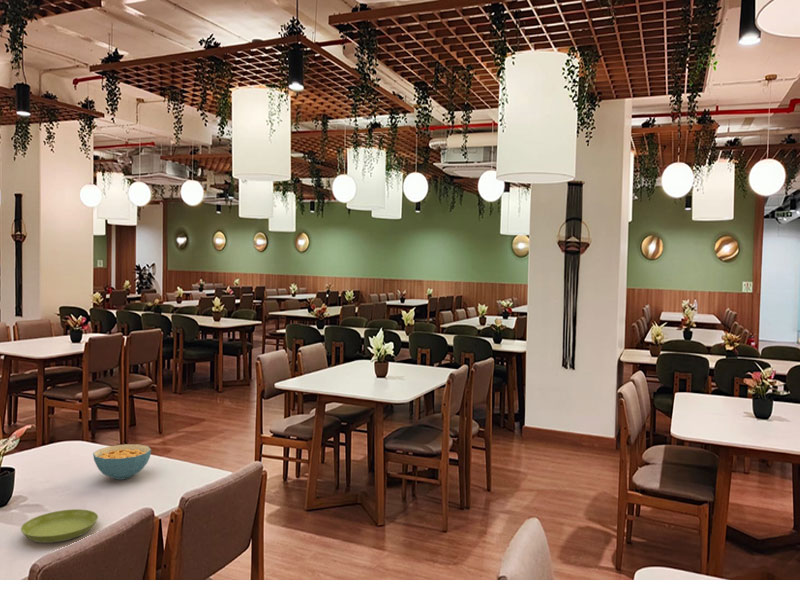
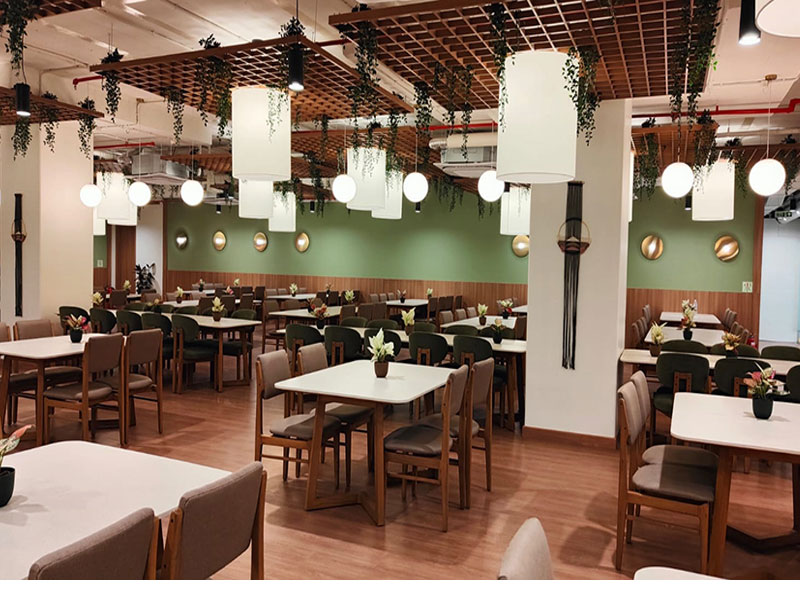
- cereal bowl [92,443,152,481]
- saucer [20,508,99,544]
